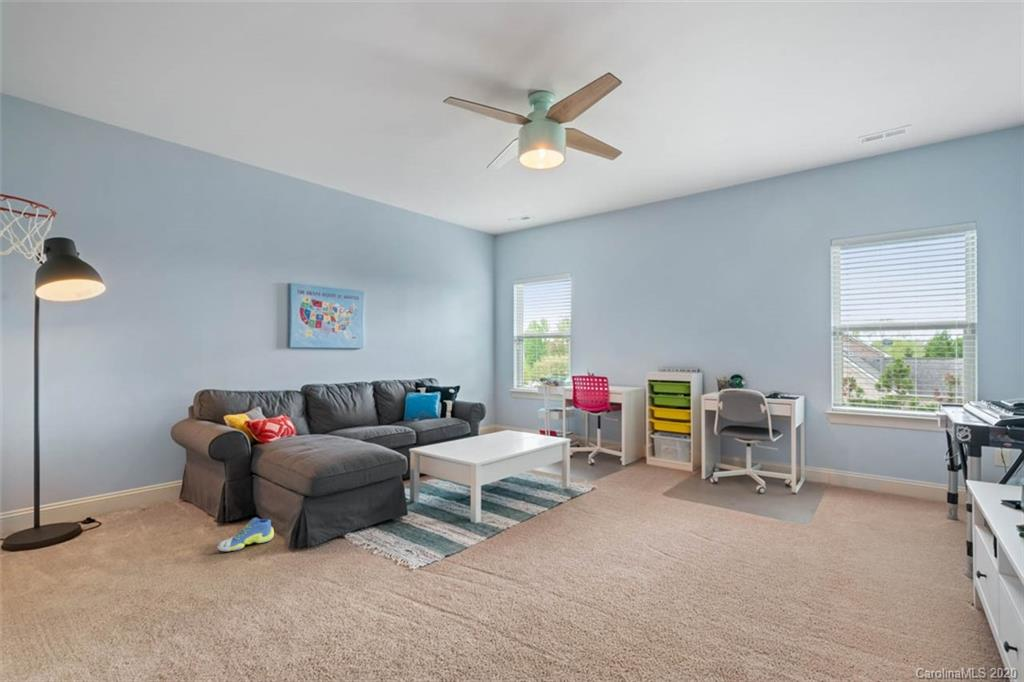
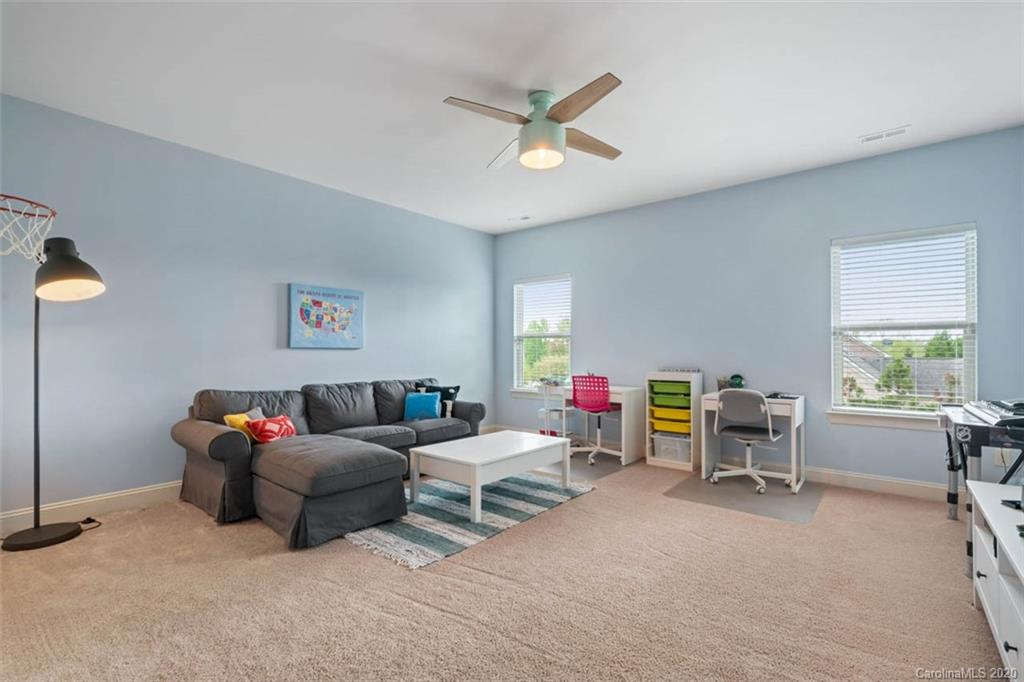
- sneaker [217,516,275,552]
